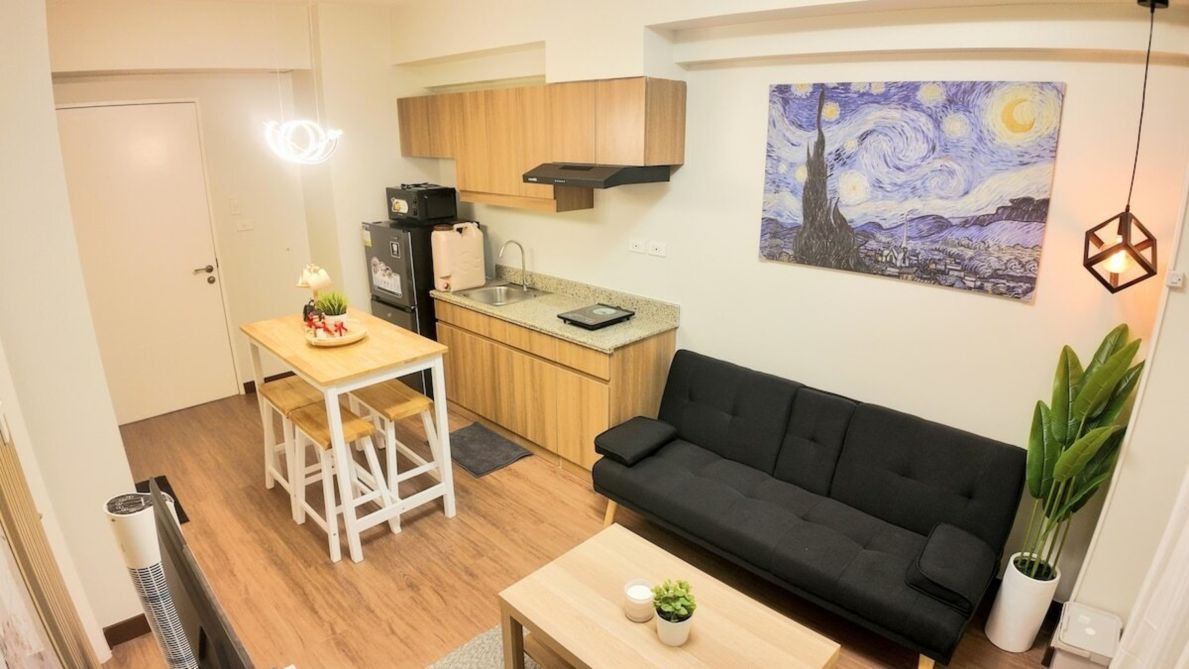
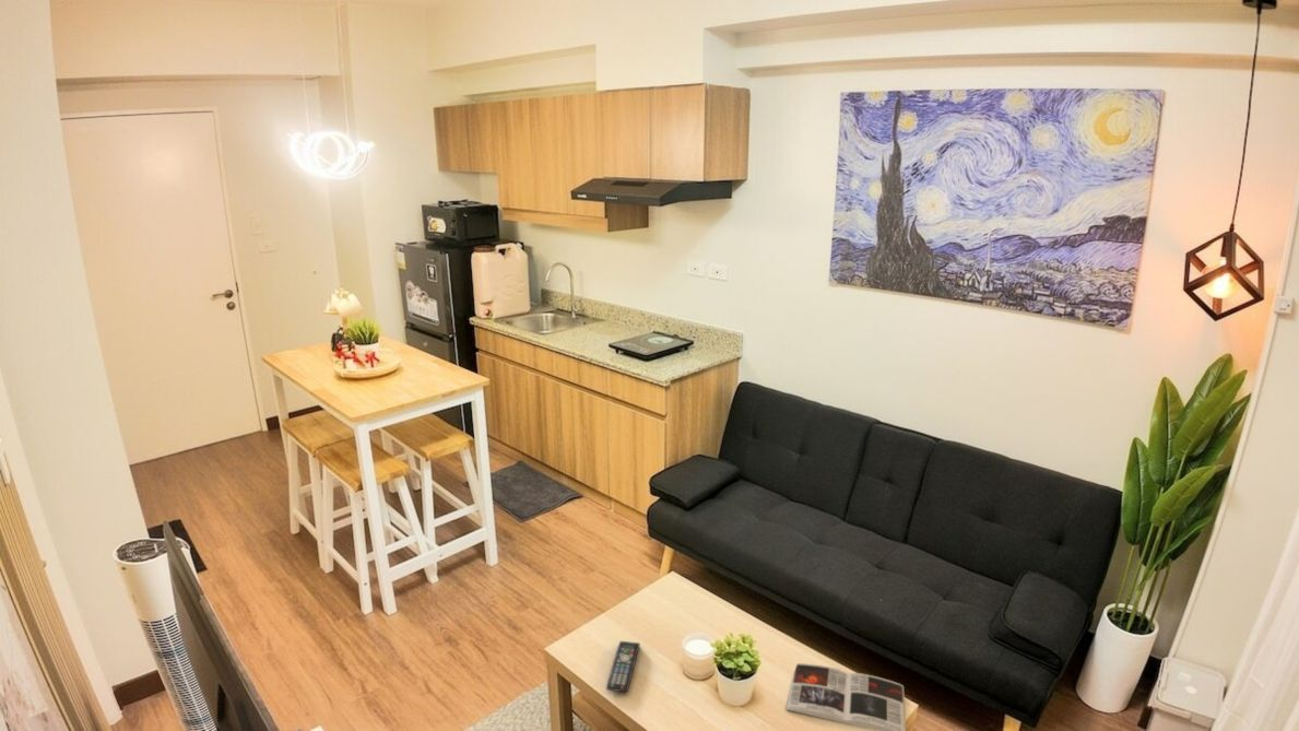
+ remote control [605,640,641,693]
+ magazine [786,662,907,731]
